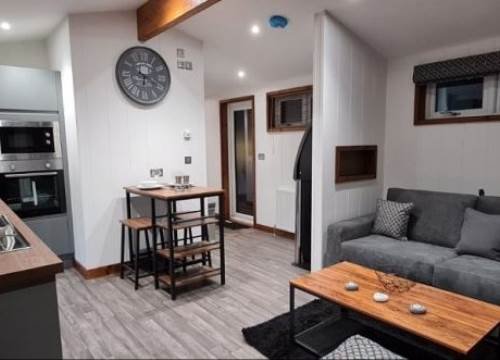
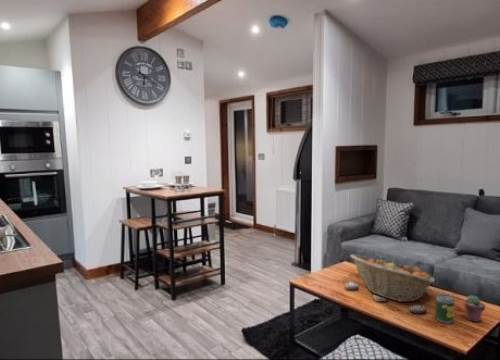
+ soda can [435,293,455,325]
+ fruit basket [349,253,436,303]
+ potted succulent [463,294,486,323]
